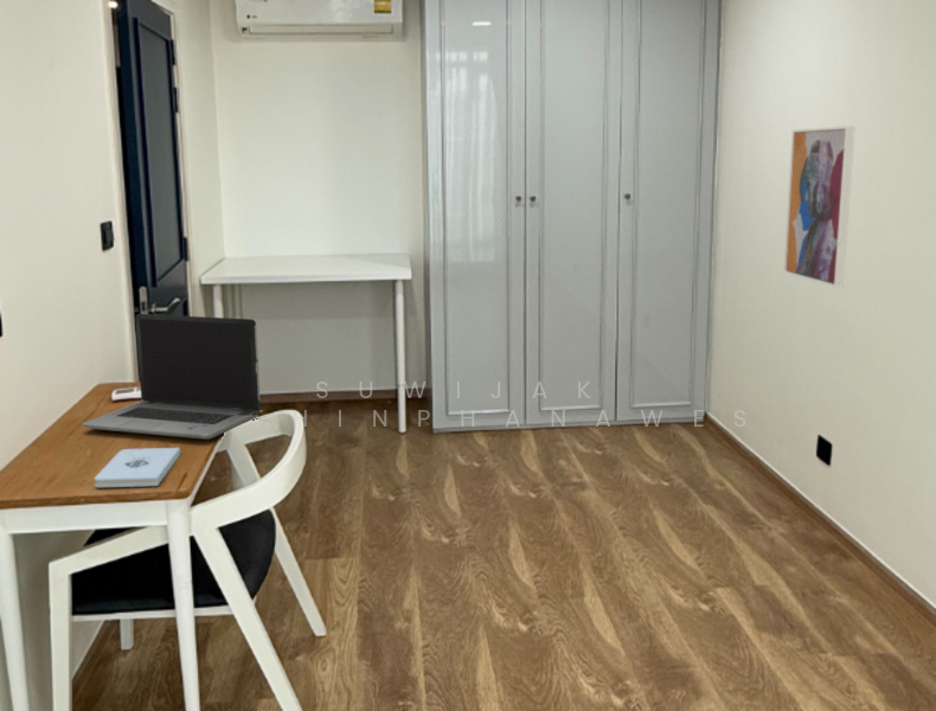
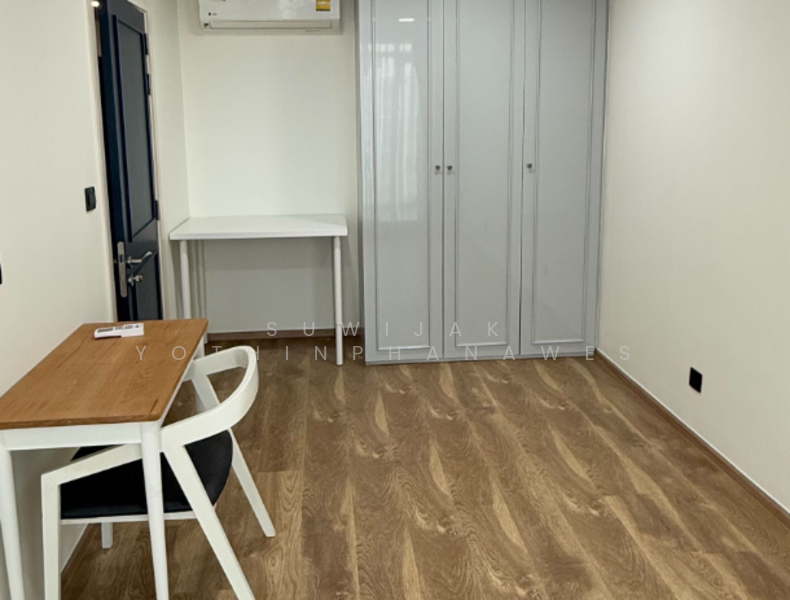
- wall art [782,124,857,289]
- laptop computer [81,313,262,441]
- notepad [94,447,181,488]
